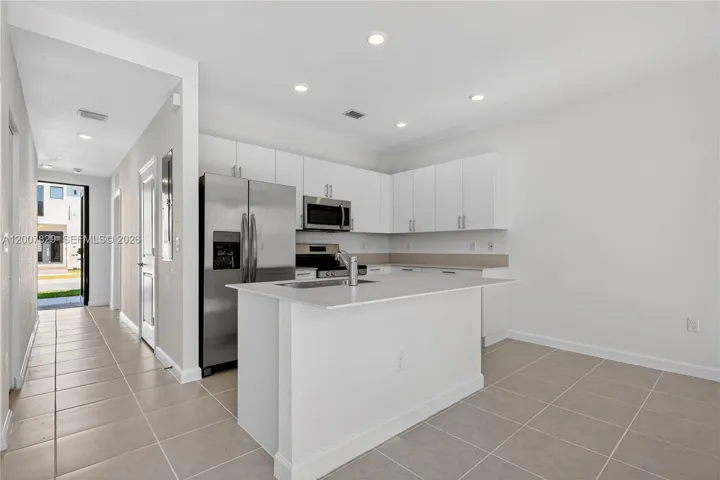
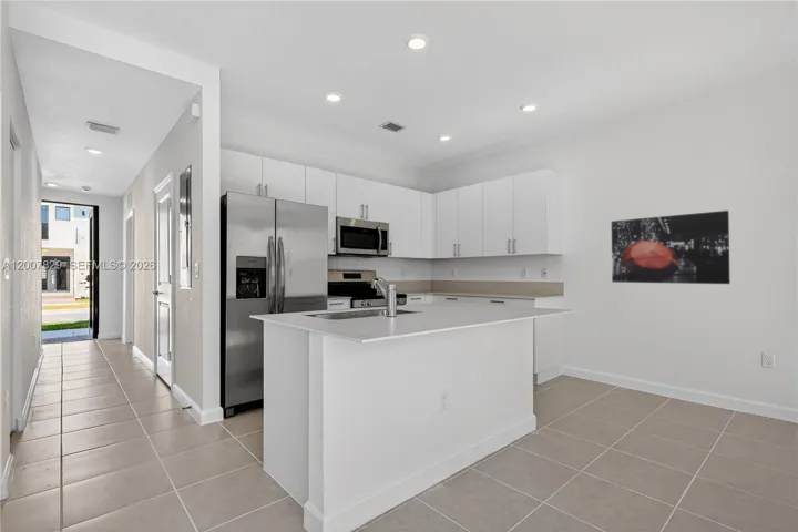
+ wall art [611,209,732,285]
